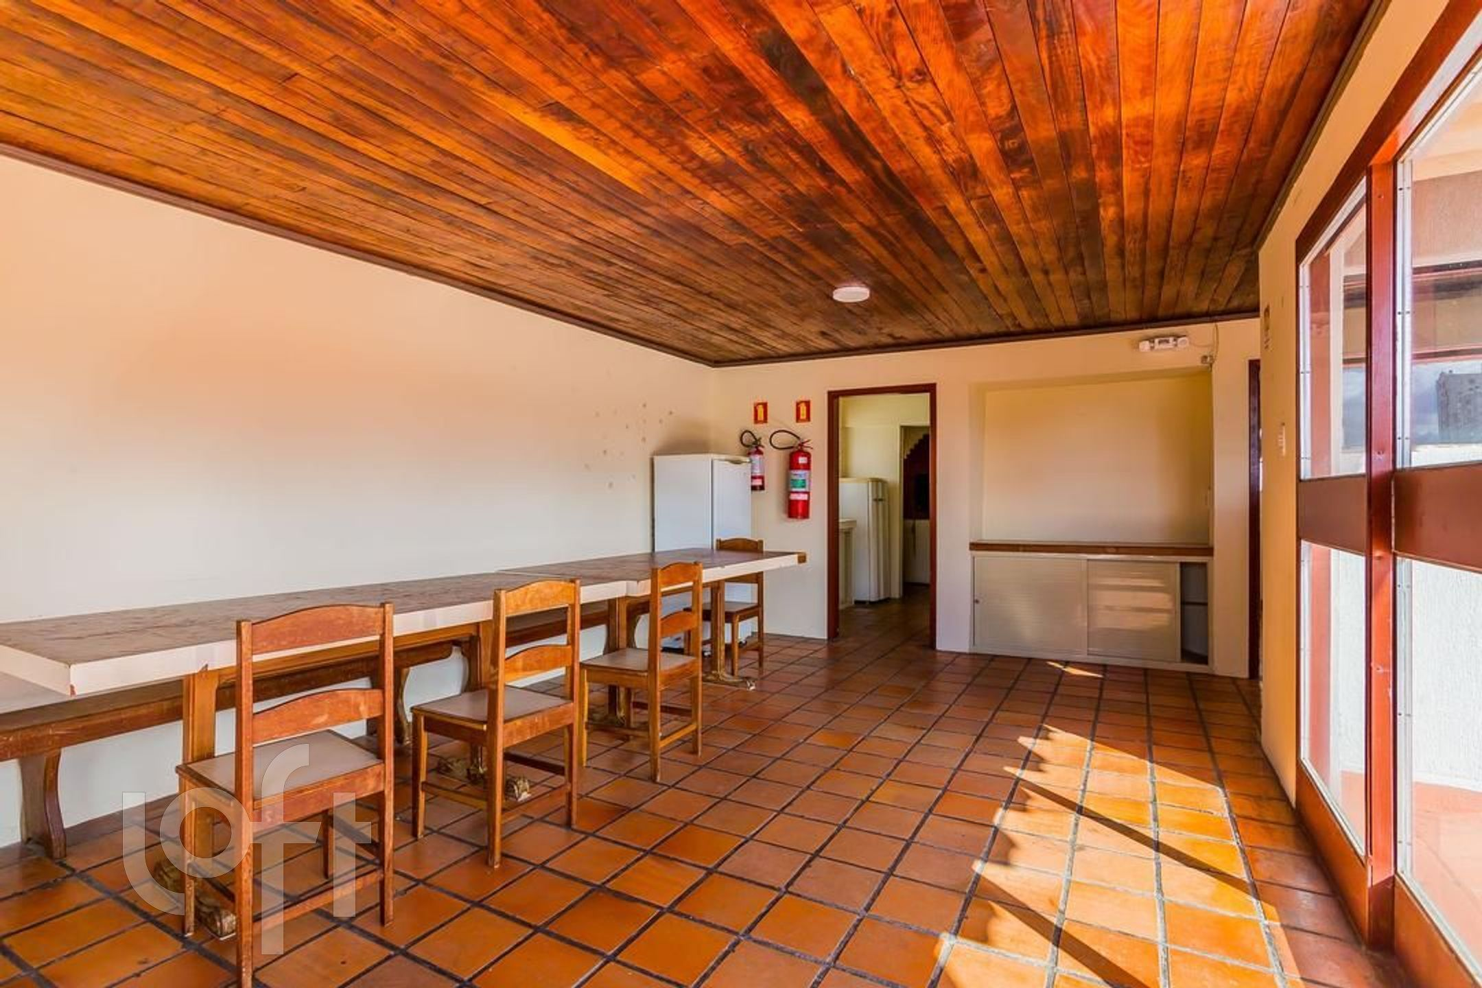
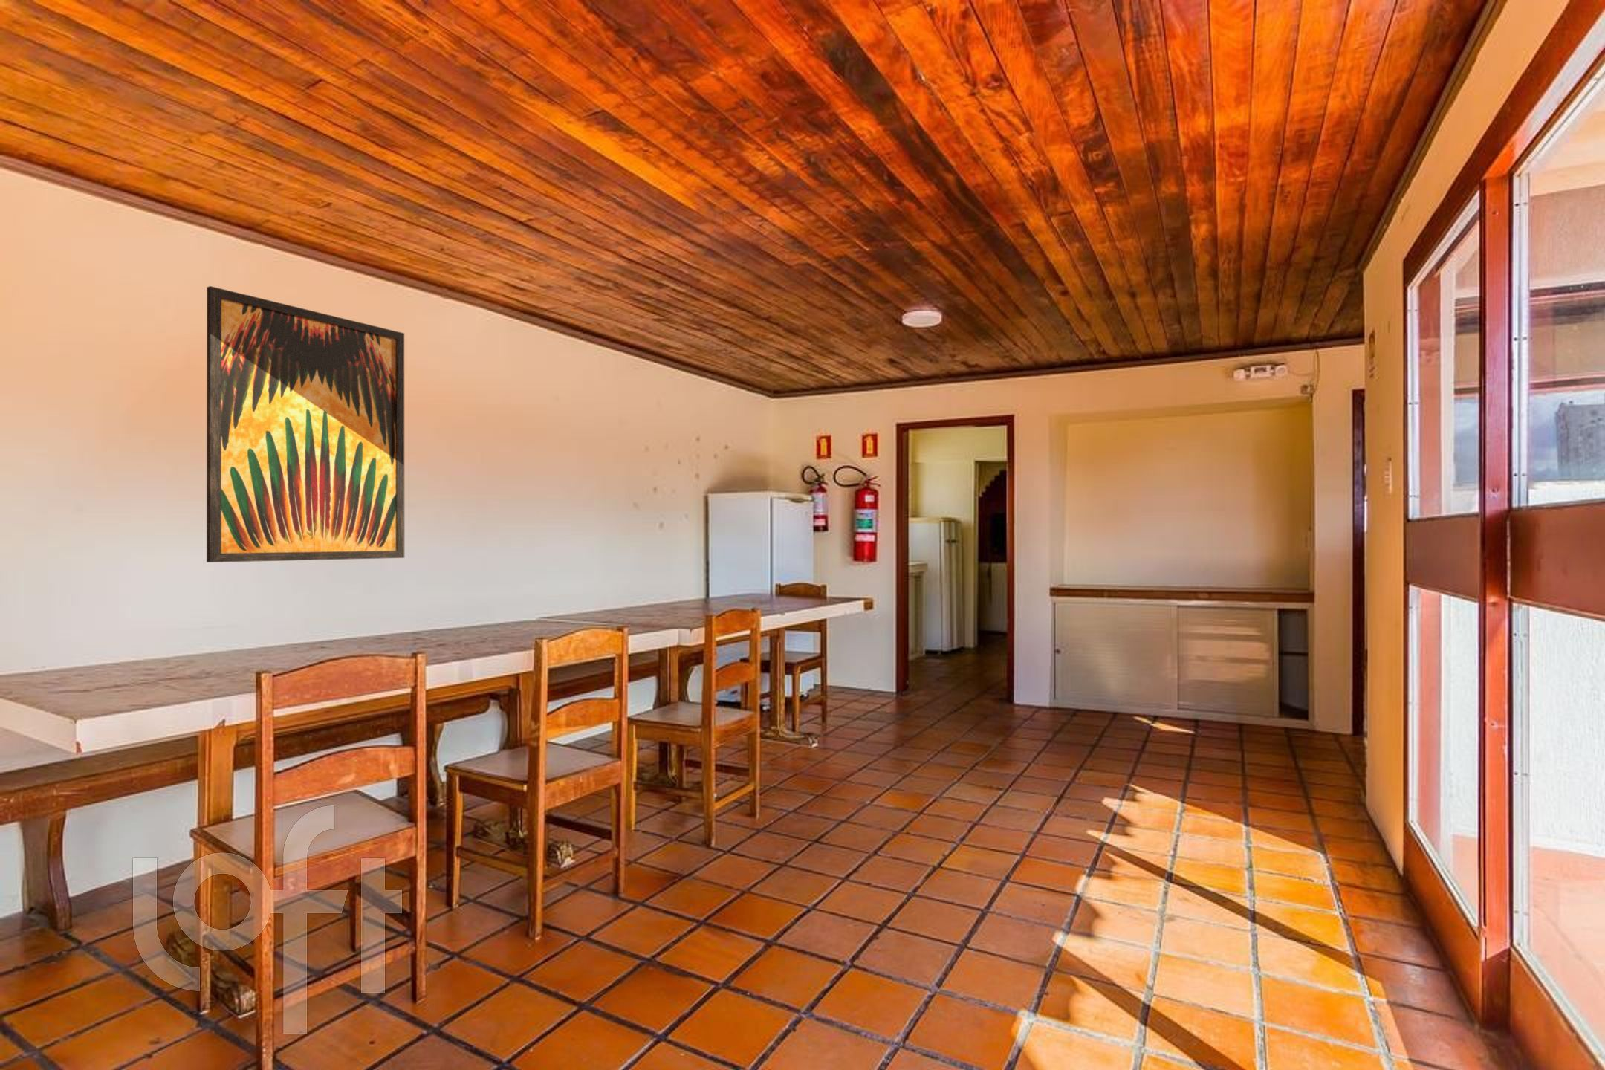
+ wall art [205,285,405,564]
